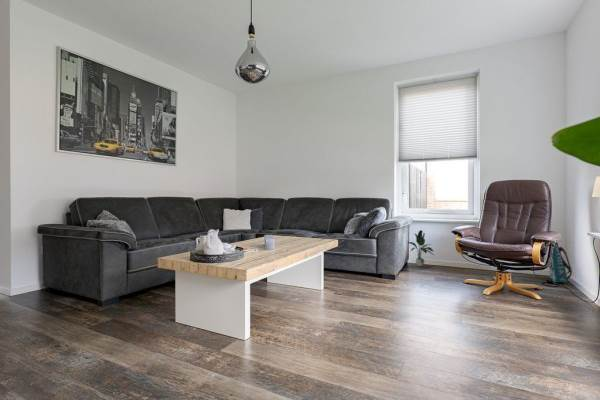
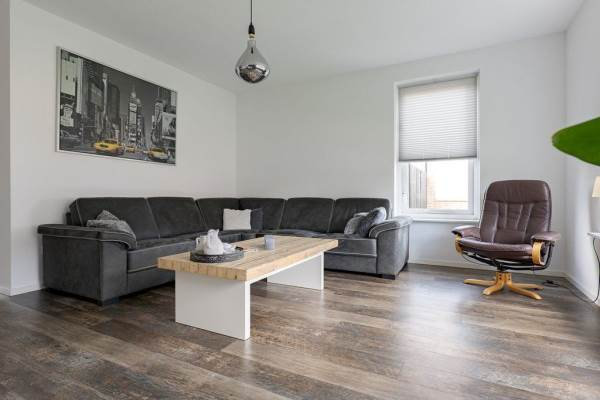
- potted plant [407,229,435,267]
- tote bag [548,241,573,284]
